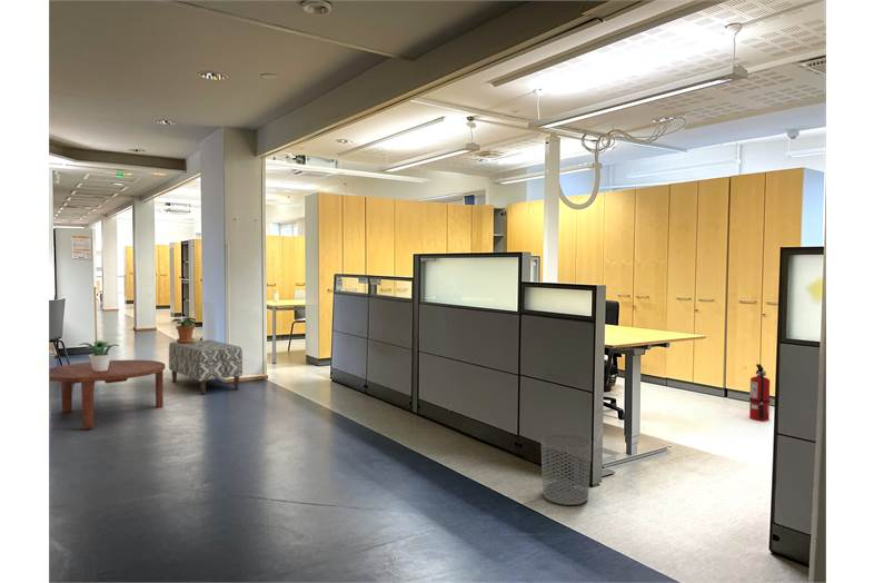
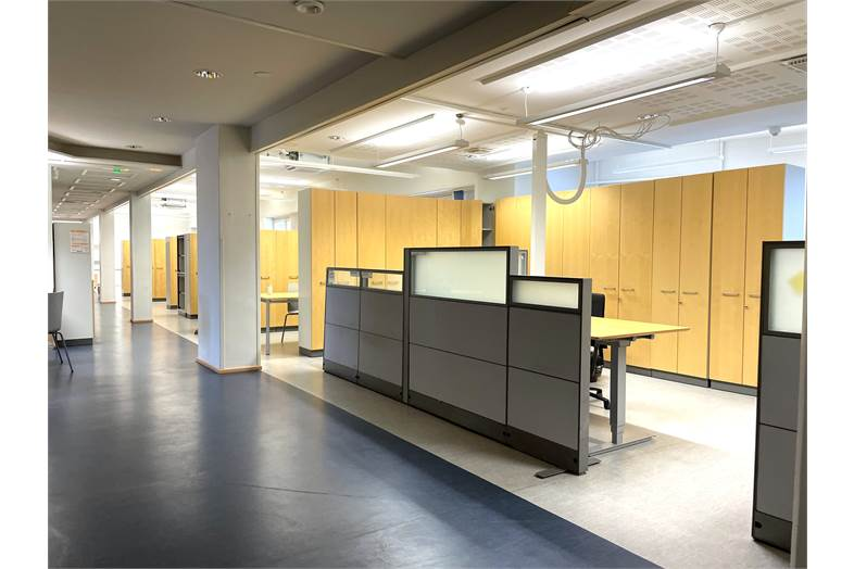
- bench [168,338,244,395]
- coffee table [49,359,166,431]
- potted plant [171,316,197,344]
- fire extinguisher [743,363,771,422]
- potted plant [79,339,120,372]
- waste bin [540,433,593,506]
